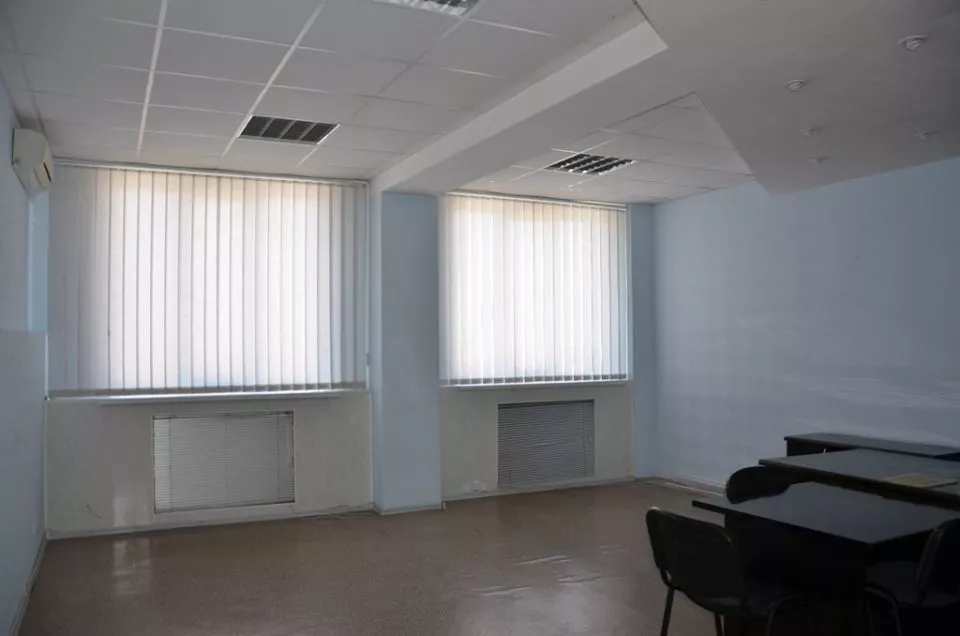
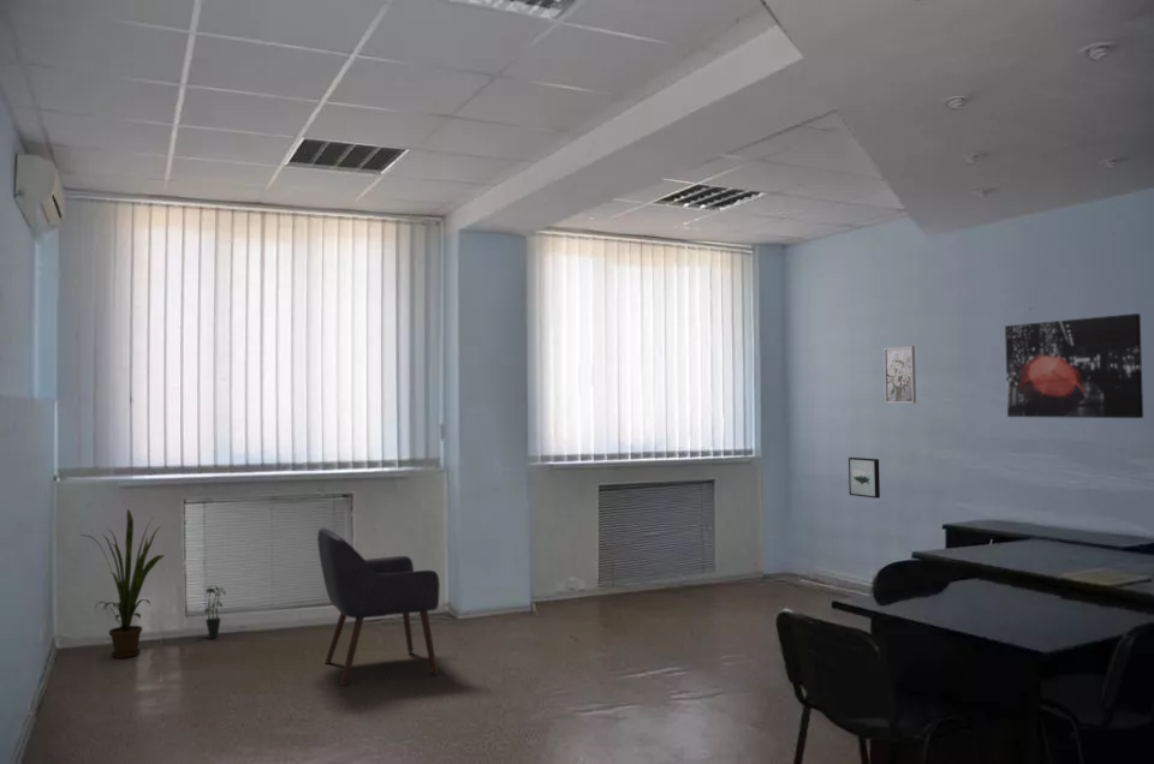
+ house plant [78,508,166,659]
+ wall art [1004,312,1144,419]
+ wall art [847,456,881,500]
+ chair [316,527,441,687]
+ wall art [882,345,917,405]
+ potted plant [204,584,227,640]
